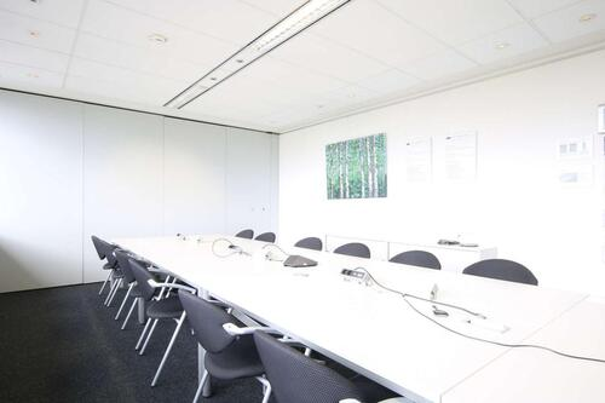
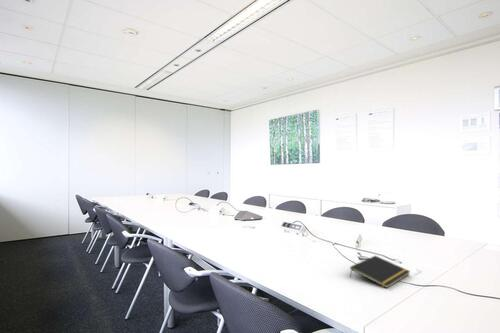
+ notepad [349,255,411,289]
